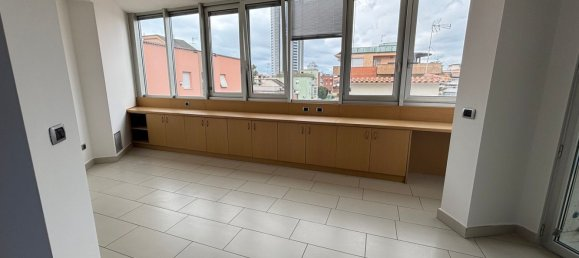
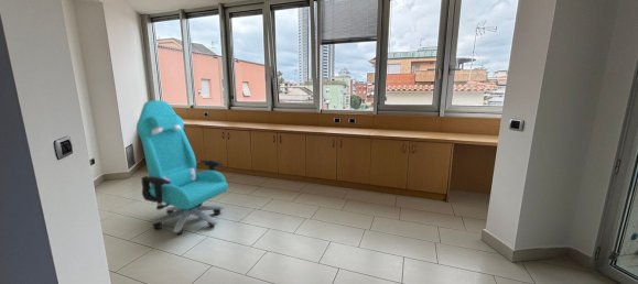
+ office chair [136,99,229,236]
